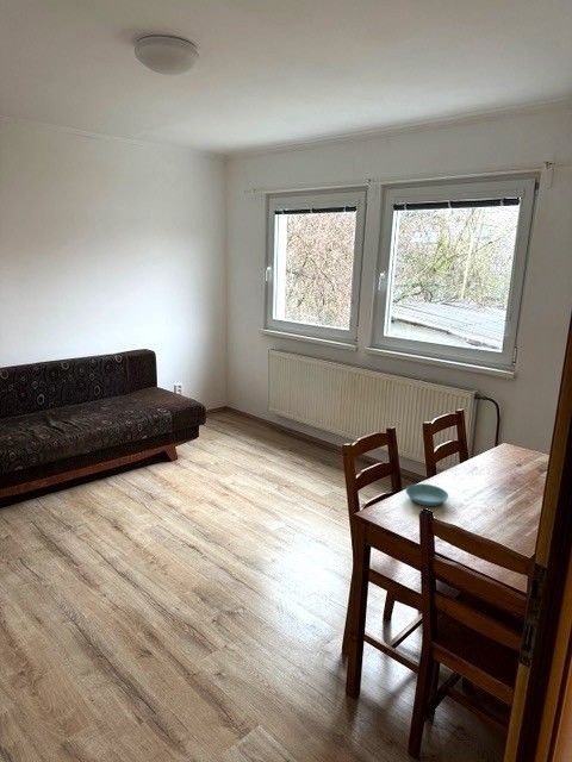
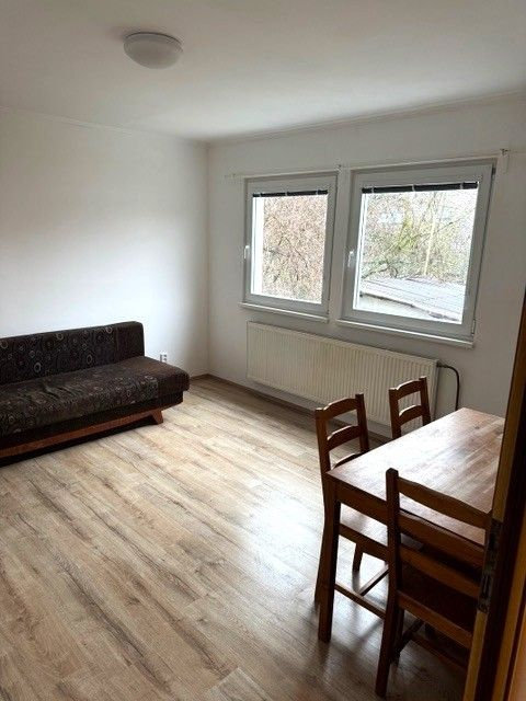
- saucer [404,482,449,507]
